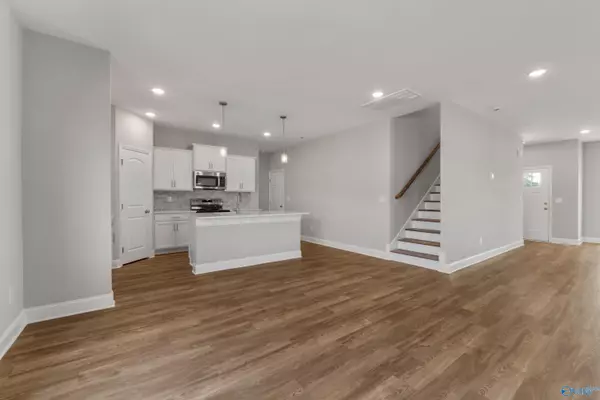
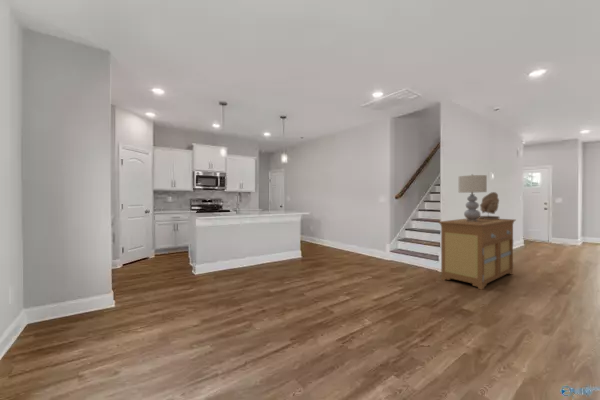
+ sculpture bust [479,191,500,219]
+ sideboard [437,218,517,290]
+ lamp [458,173,488,222]
